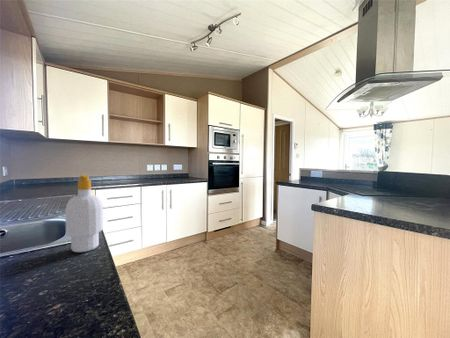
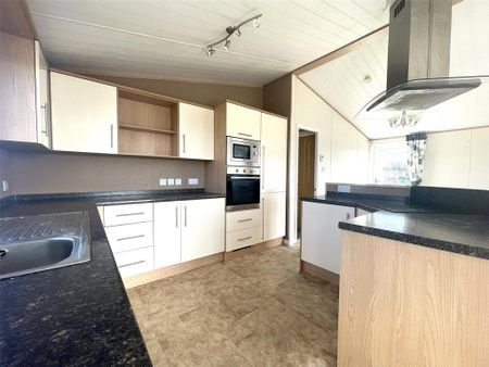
- soap bottle [64,174,104,253]
